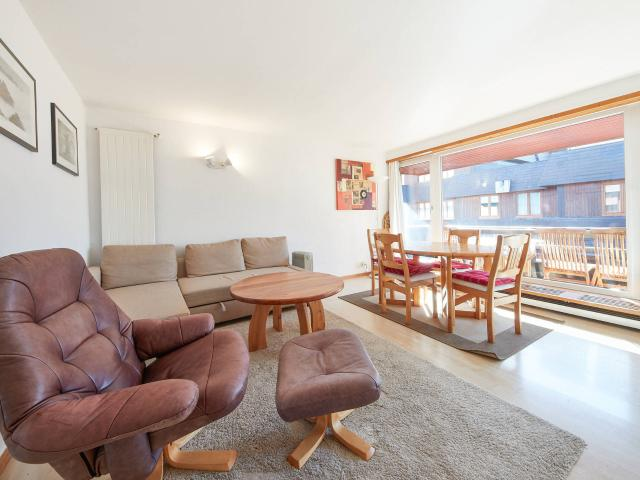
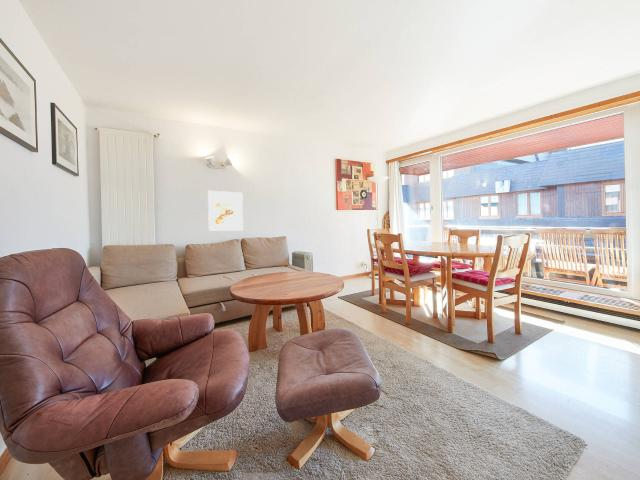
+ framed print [207,190,244,232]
